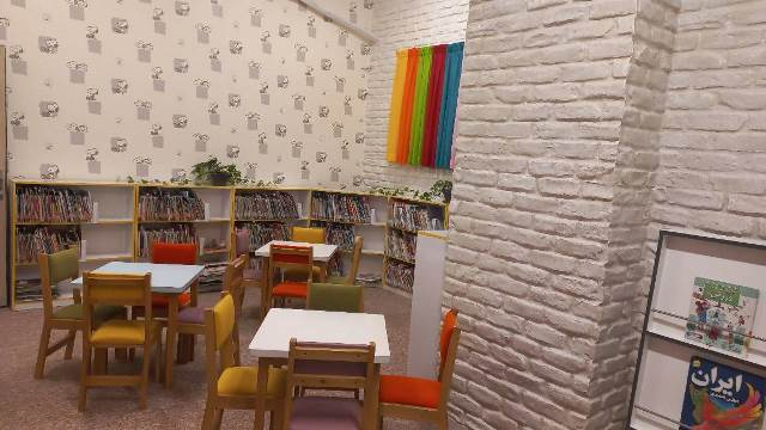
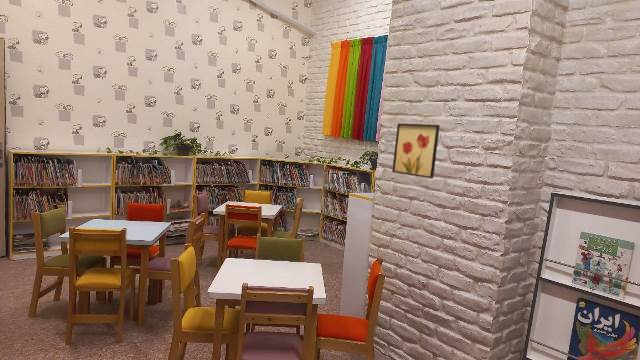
+ wall art [391,123,441,179]
